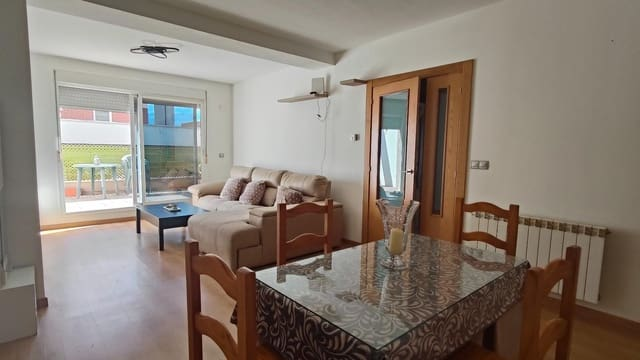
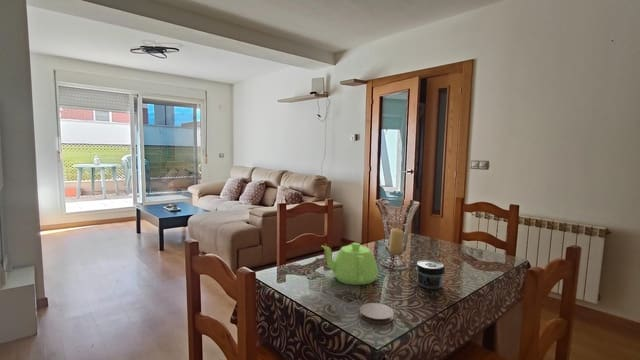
+ teapot [321,242,379,286]
+ jar [415,259,446,290]
+ coaster [359,302,395,325]
